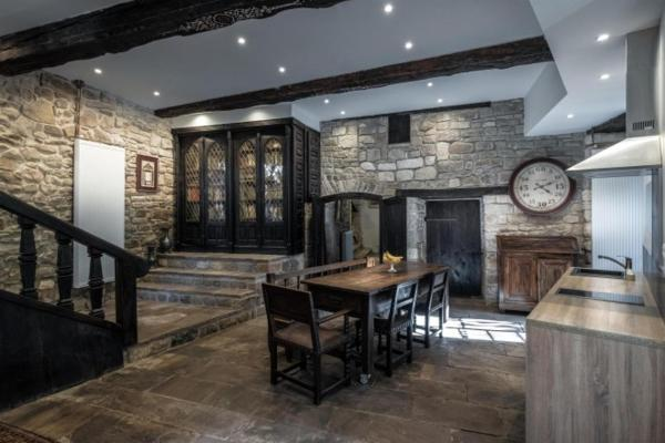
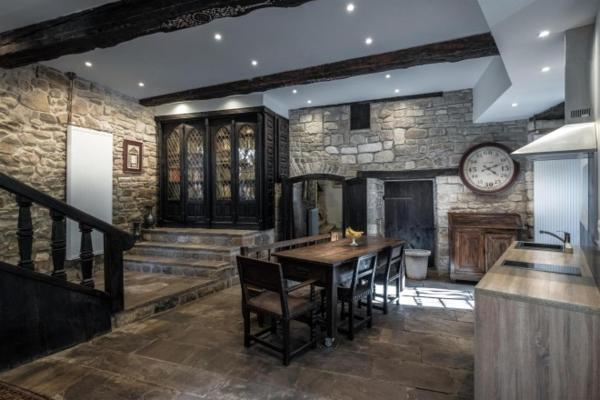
+ trash can [404,248,432,281]
